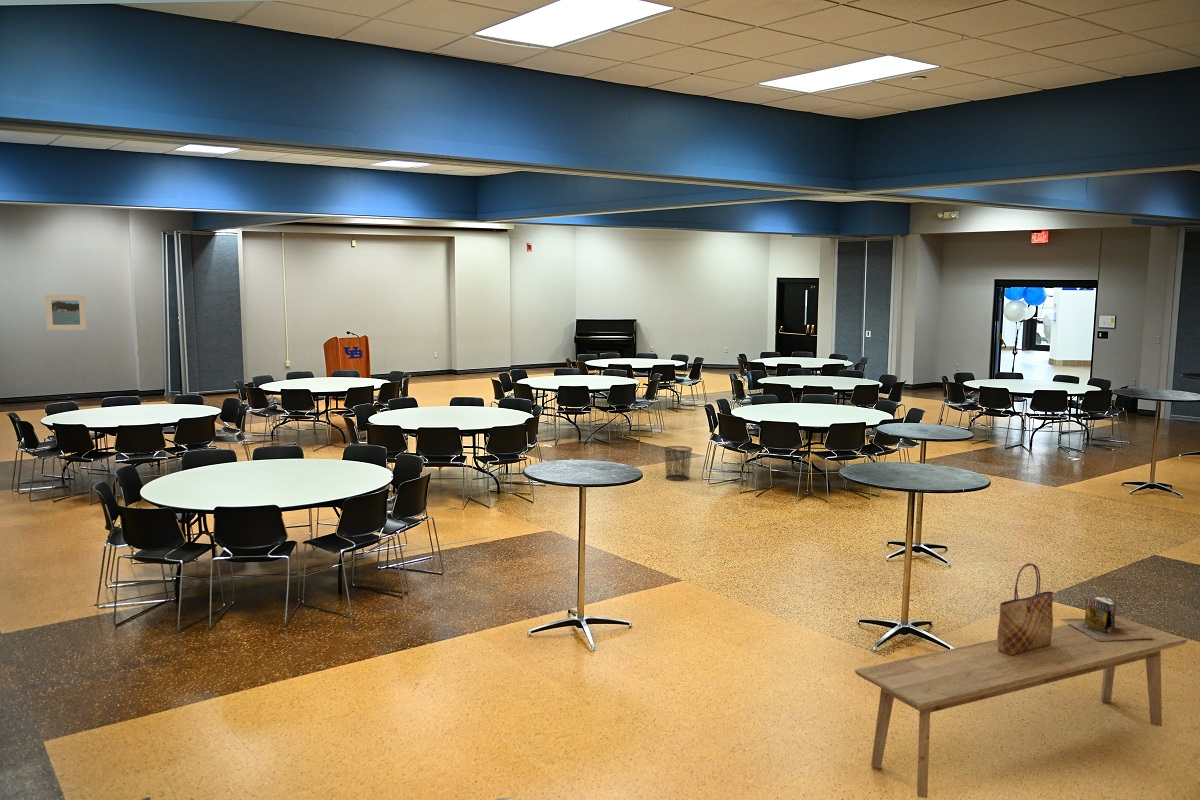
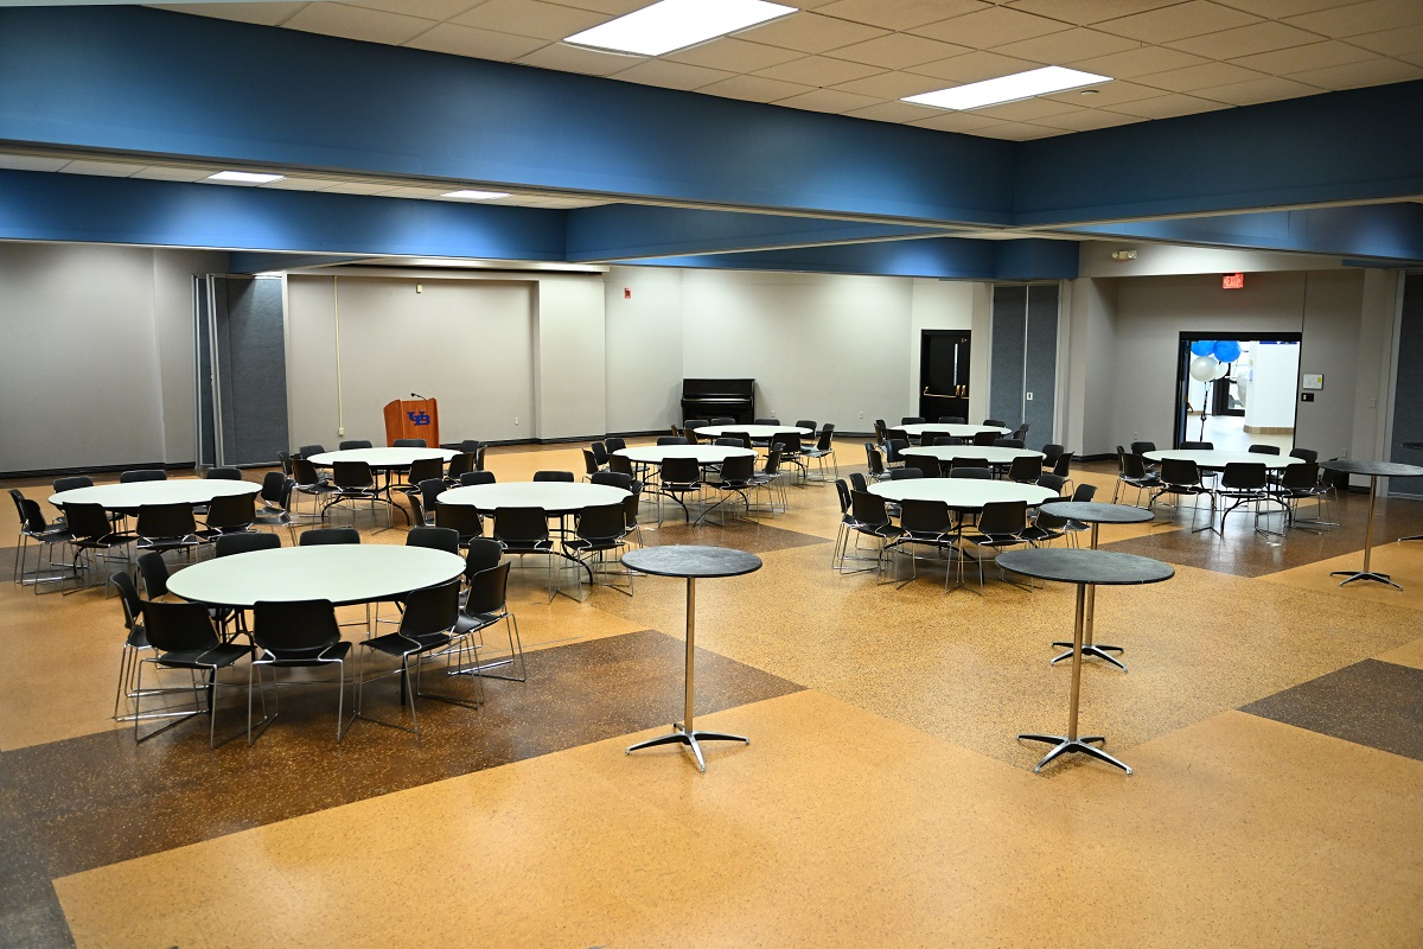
- tote bag [996,562,1054,656]
- waste bin [663,445,693,482]
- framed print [44,294,87,331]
- bench [854,615,1188,799]
- books [1060,596,1153,641]
